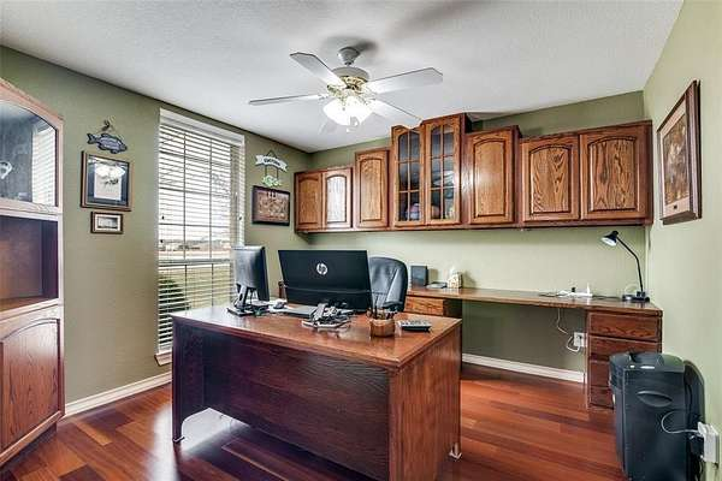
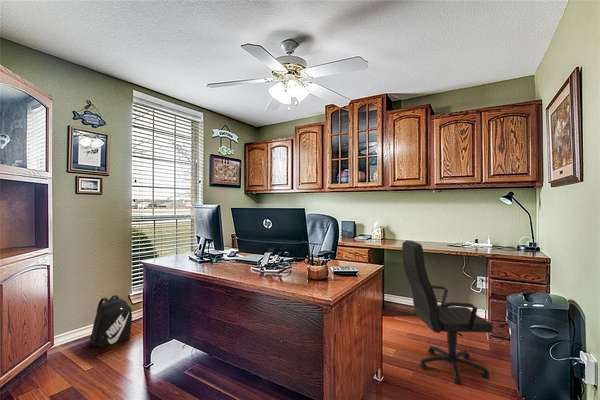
+ backpack [89,294,133,349]
+ office chair [401,239,494,386]
